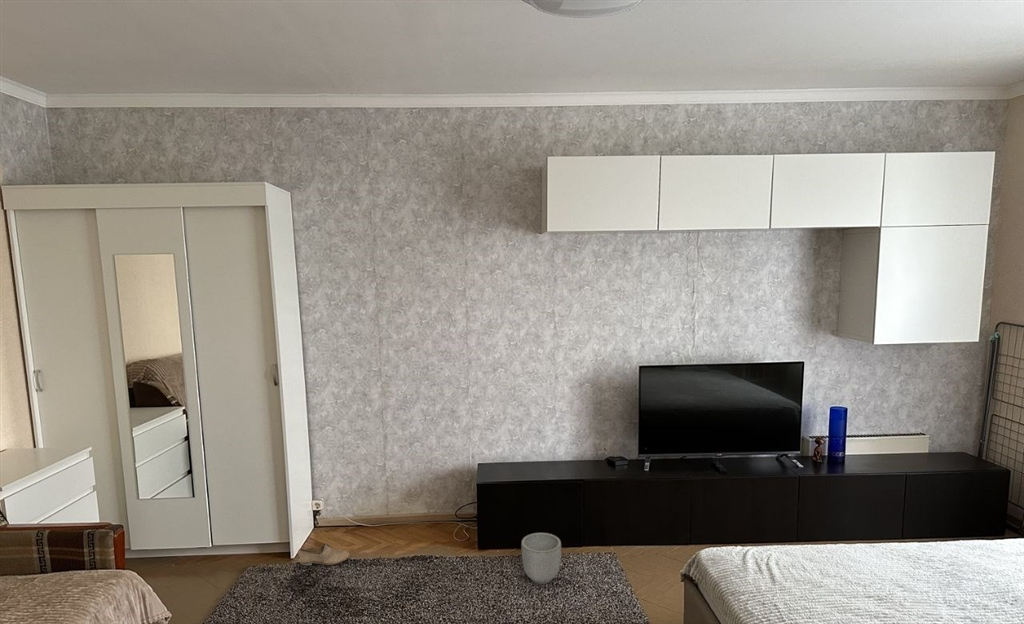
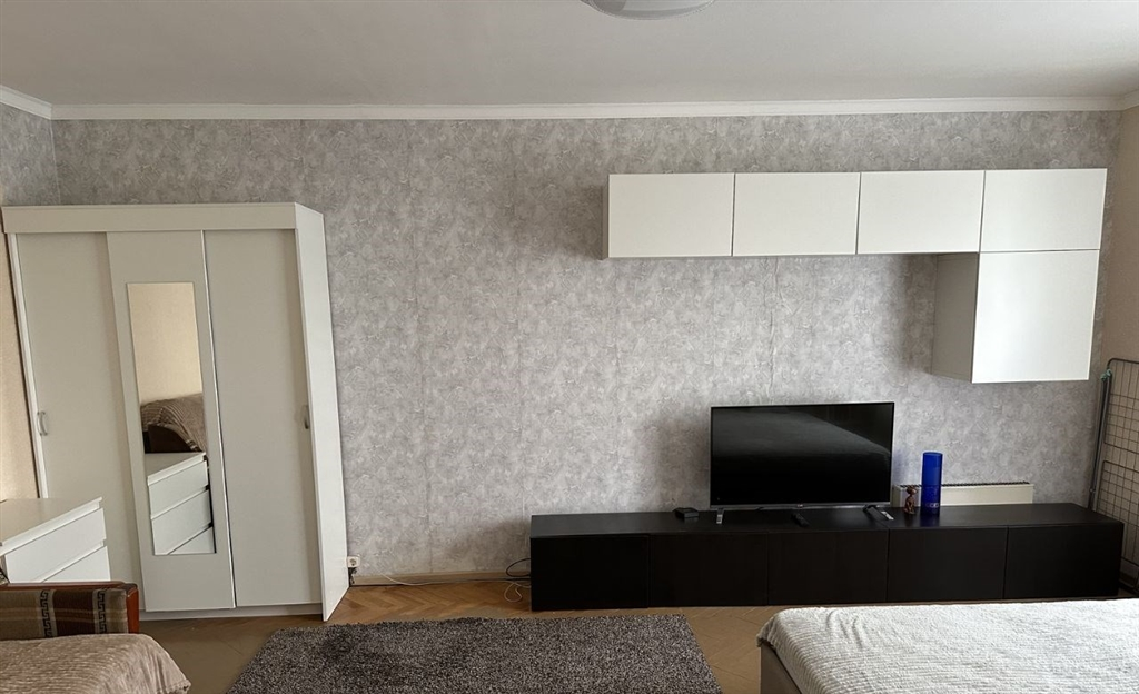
- shoe [296,542,351,566]
- planter [520,532,562,585]
